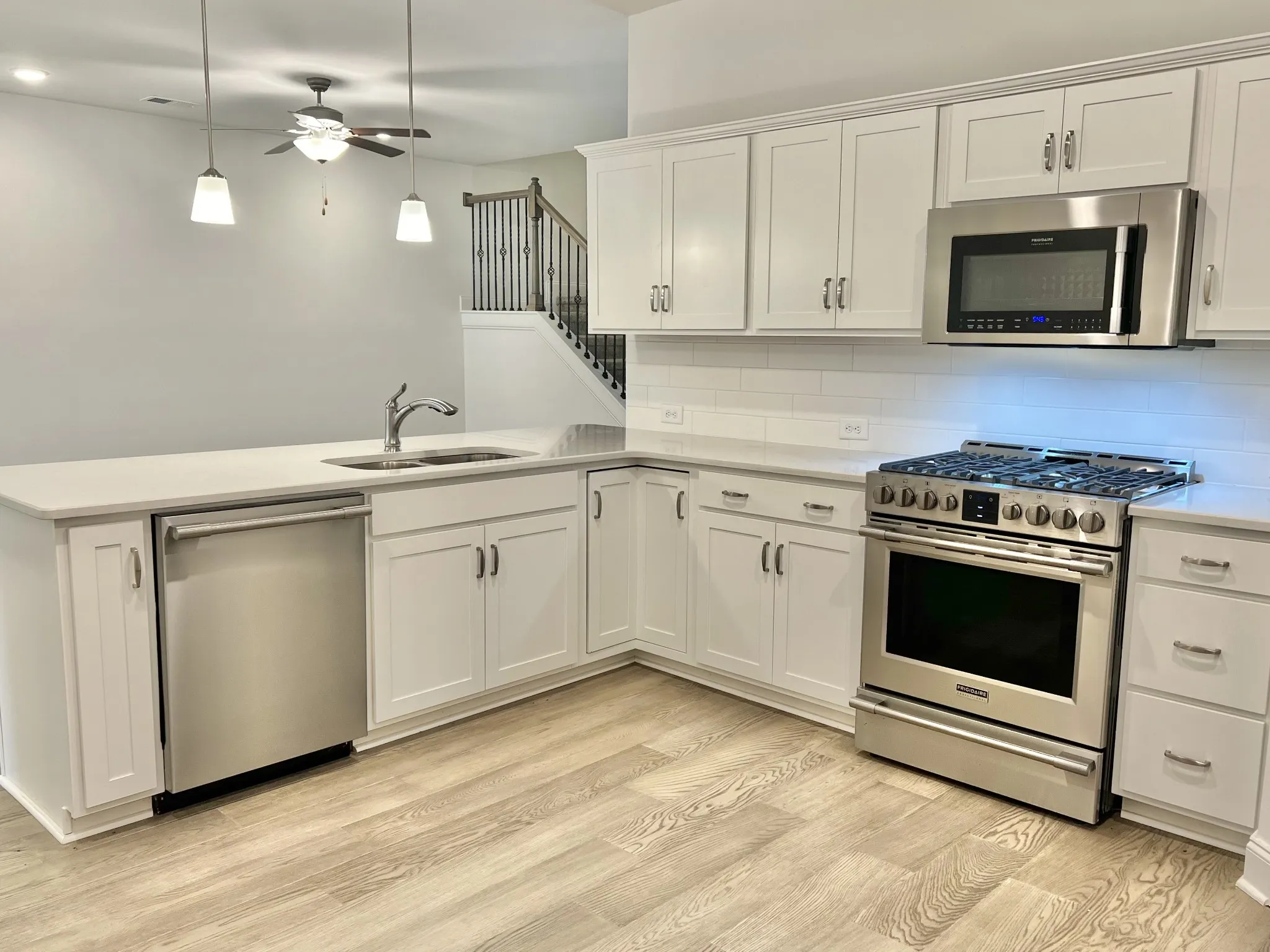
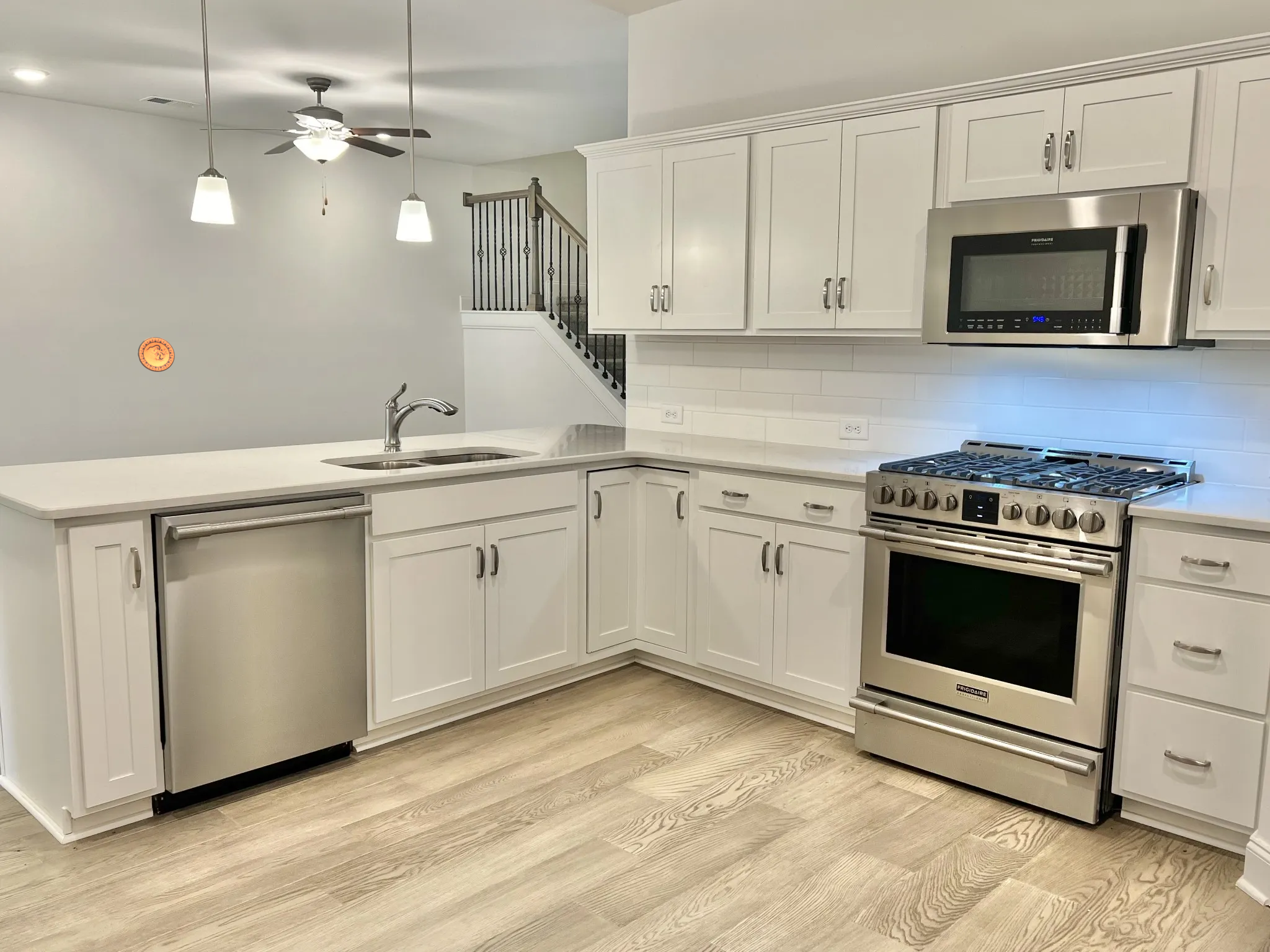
+ decorative plate [137,337,175,372]
